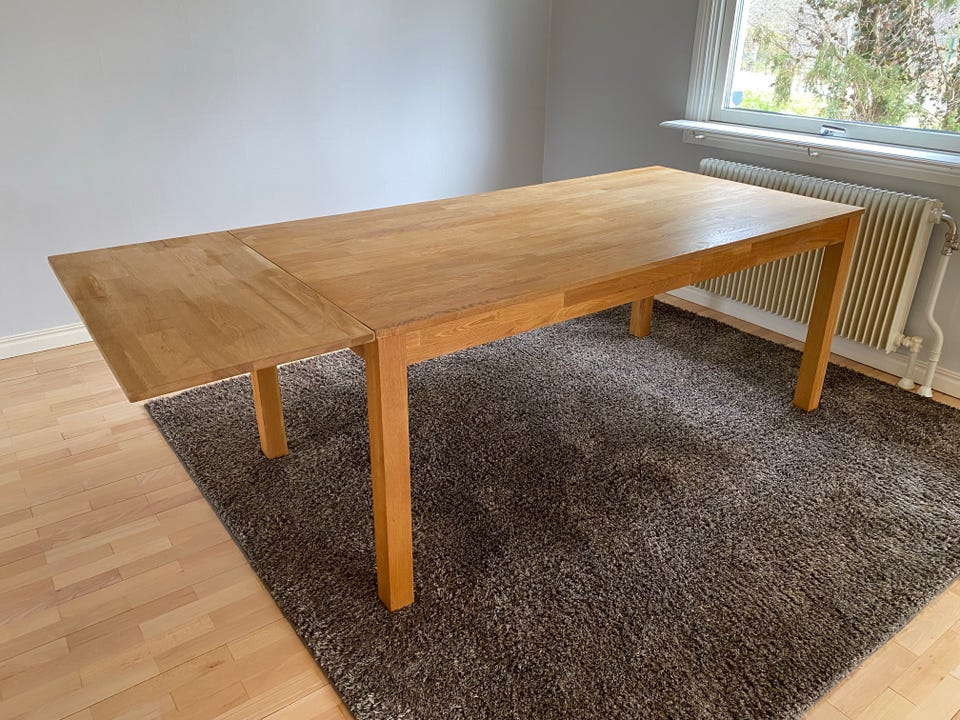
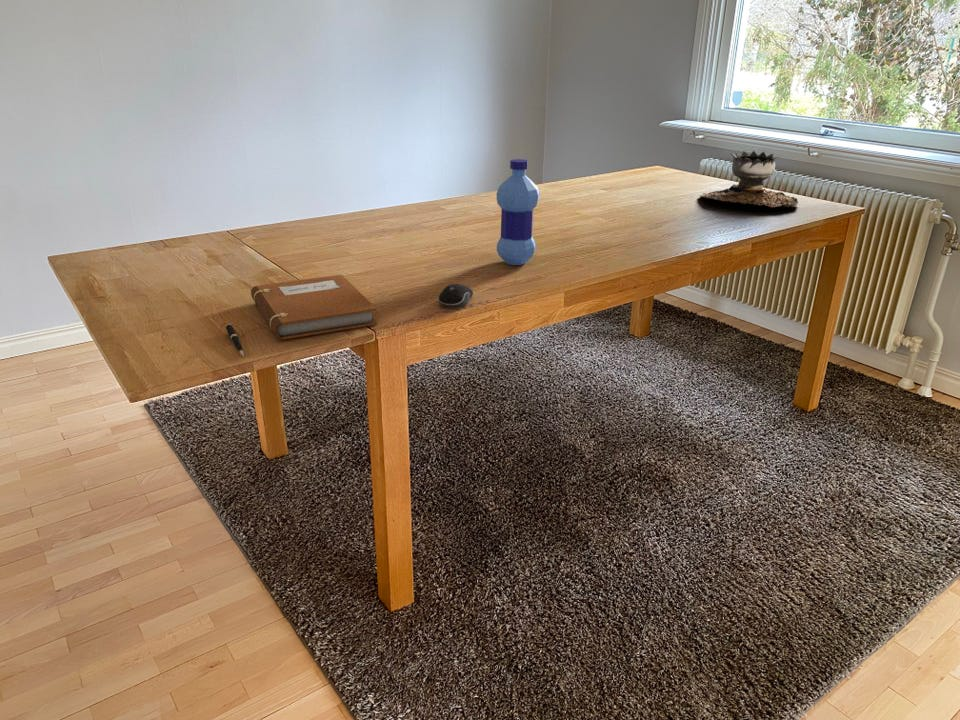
+ notebook [250,274,378,340]
+ pen [225,323,245,357]
+ brazier [698,150,799,208]
+ water bottle [496,158,540,266]
+ computer mouse [438,283,474,308]
